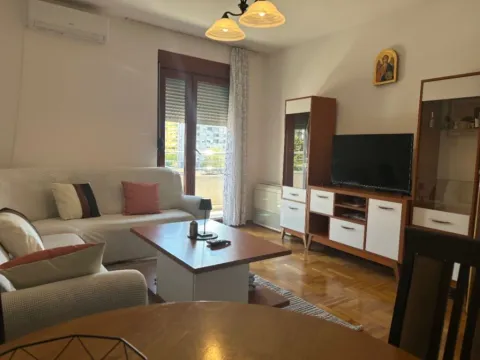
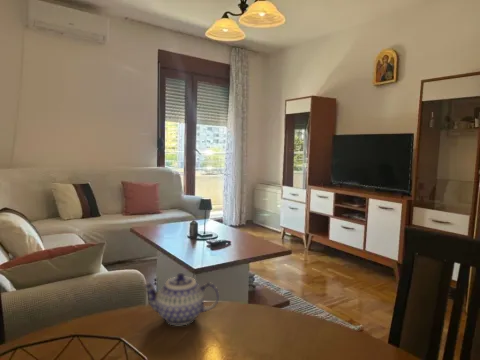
+ teapot [142,272,220,326]
